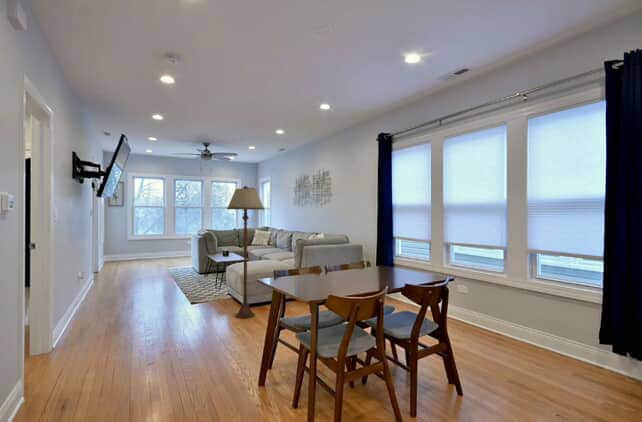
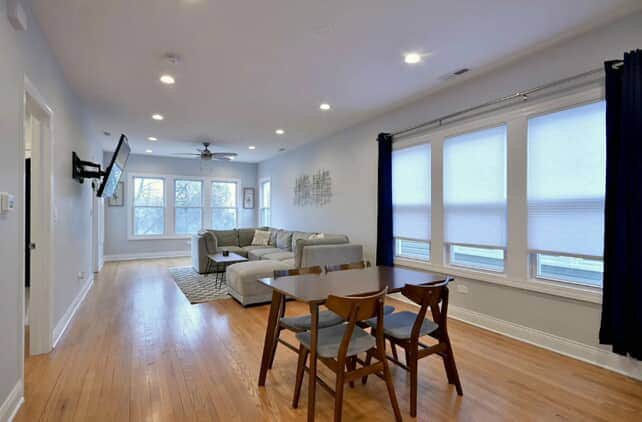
- floor lamp [226,185,266,320]
